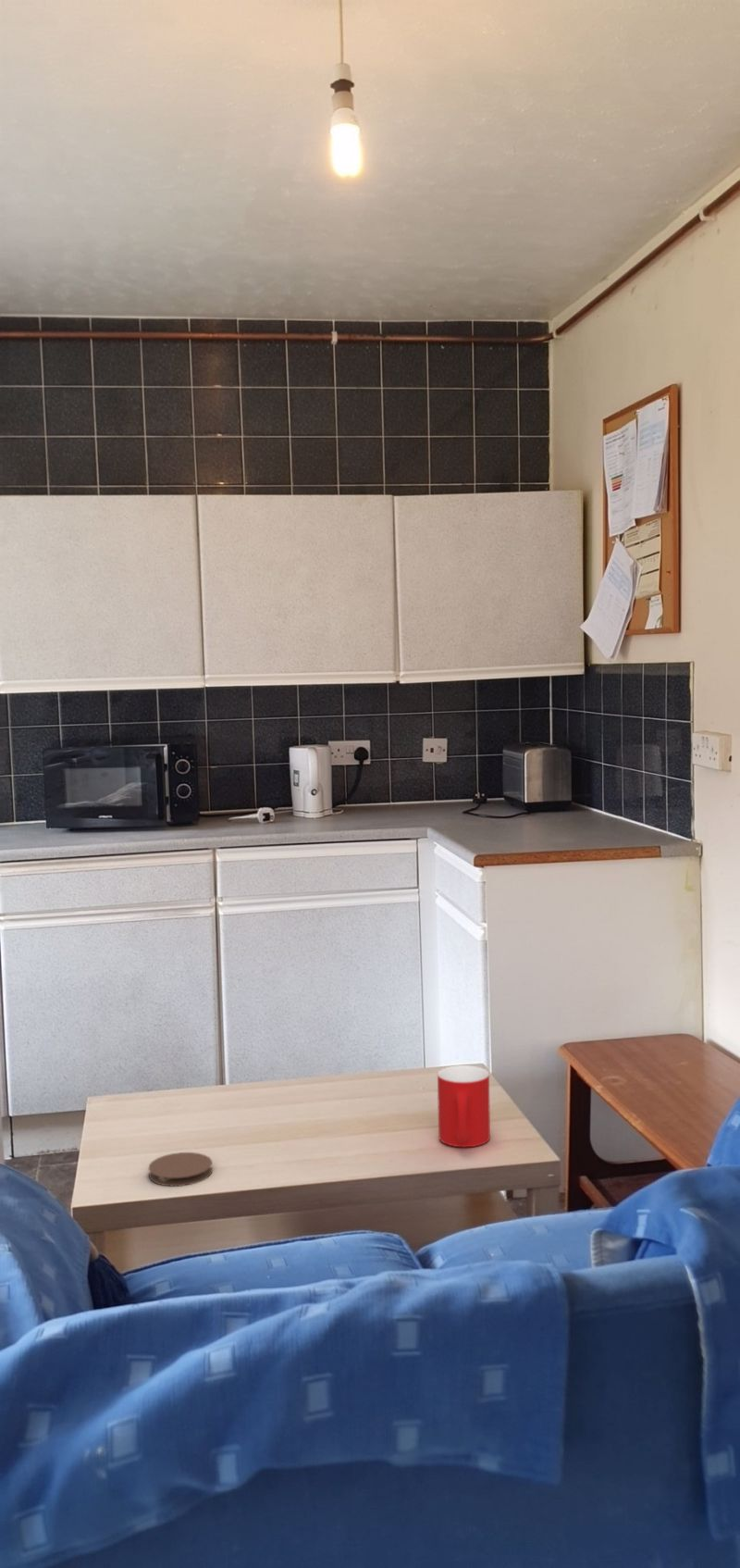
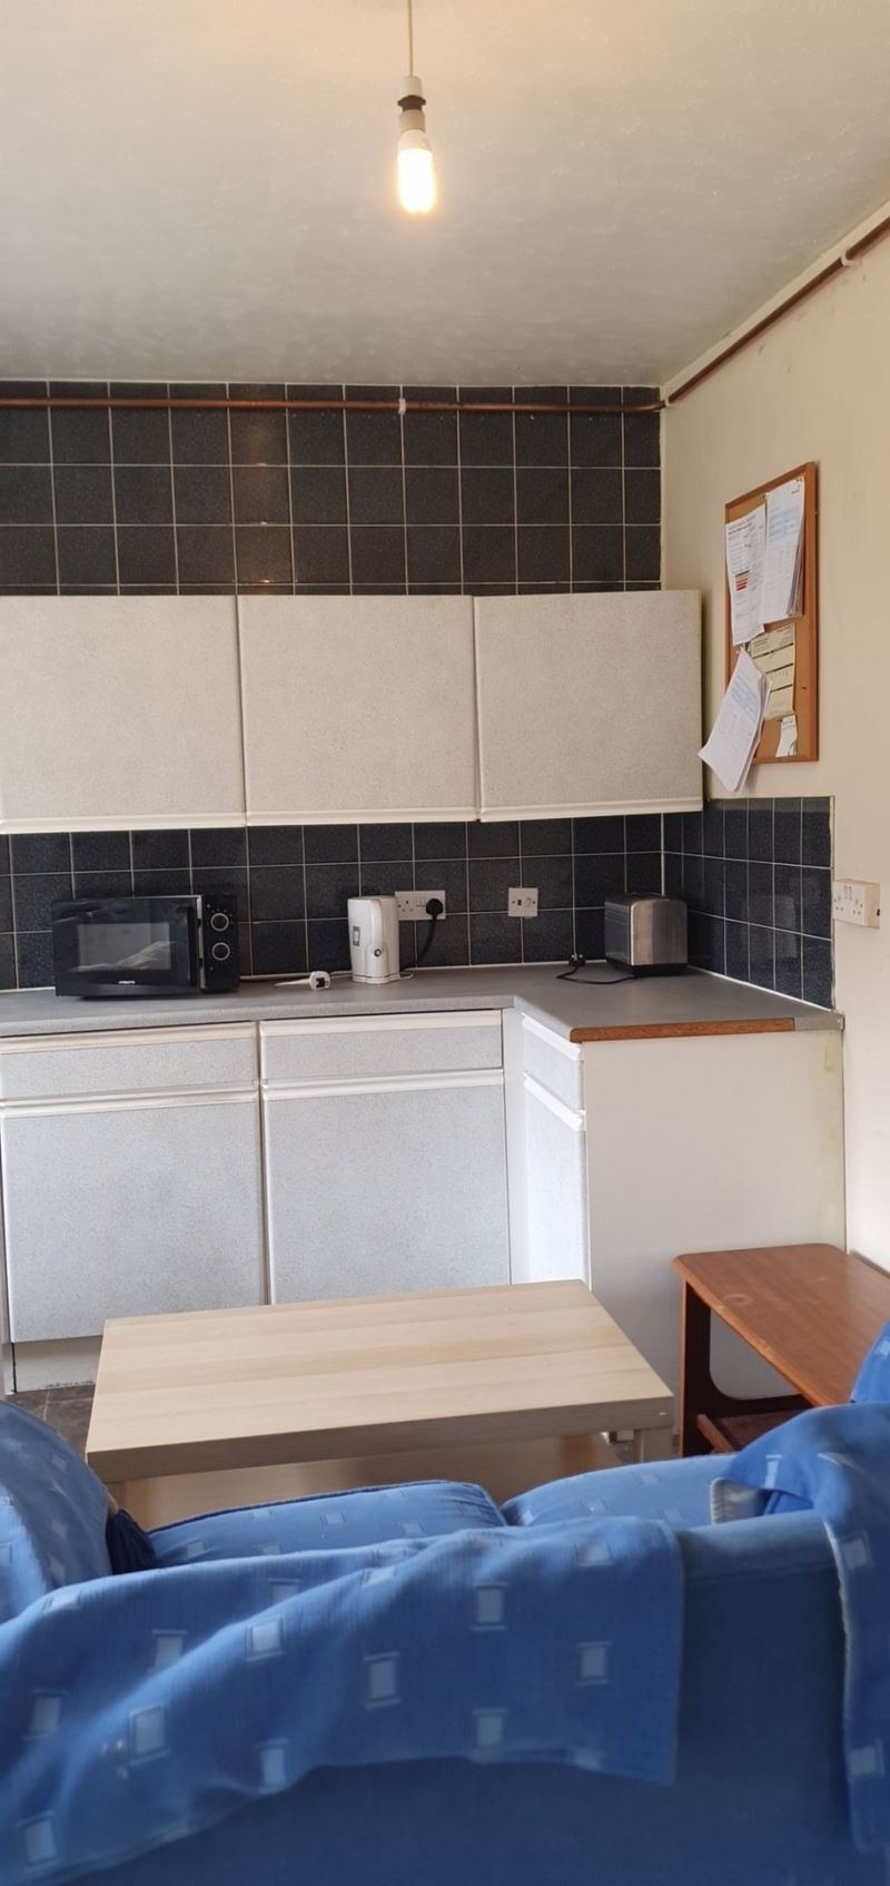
- coaster [147,1151,214,1188]
- cup [437,1064,491,1148]
